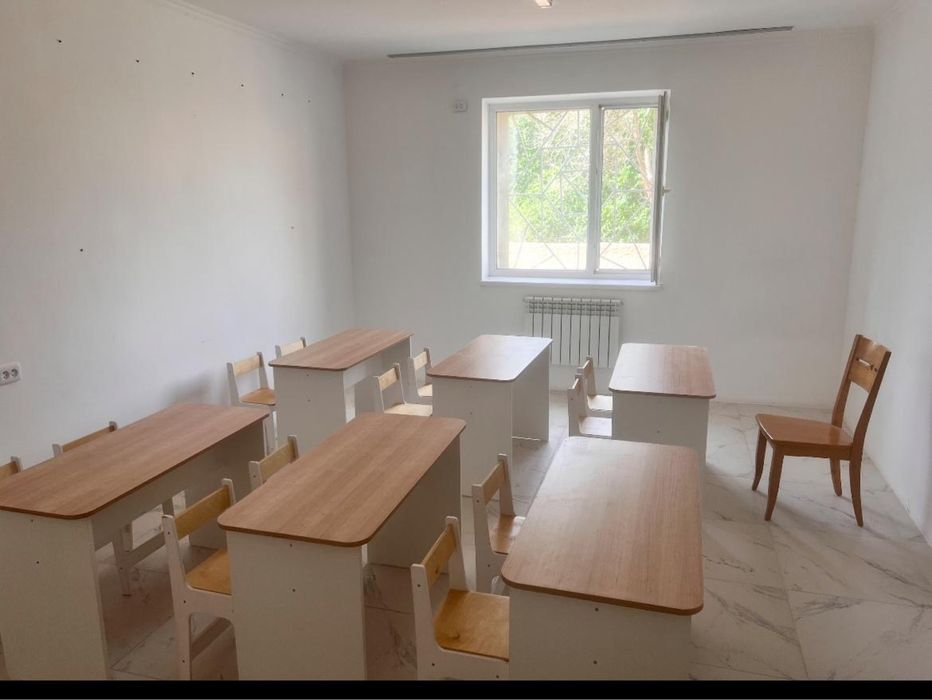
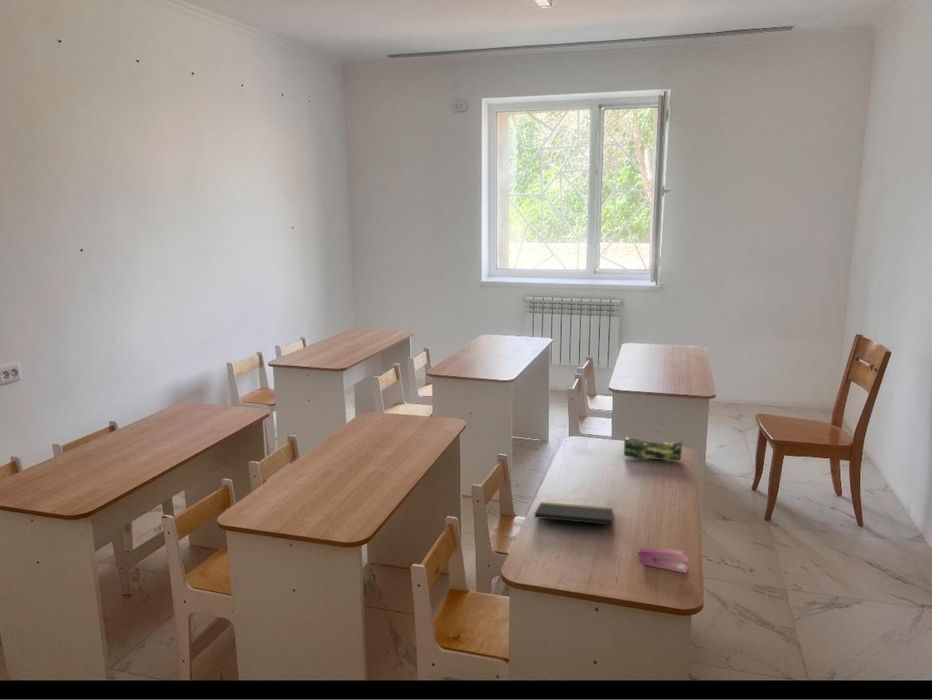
+ pencil case [623,437,683,461]
+ stapler [637,547,689,574]
+ notepad [533,501,615,534]
